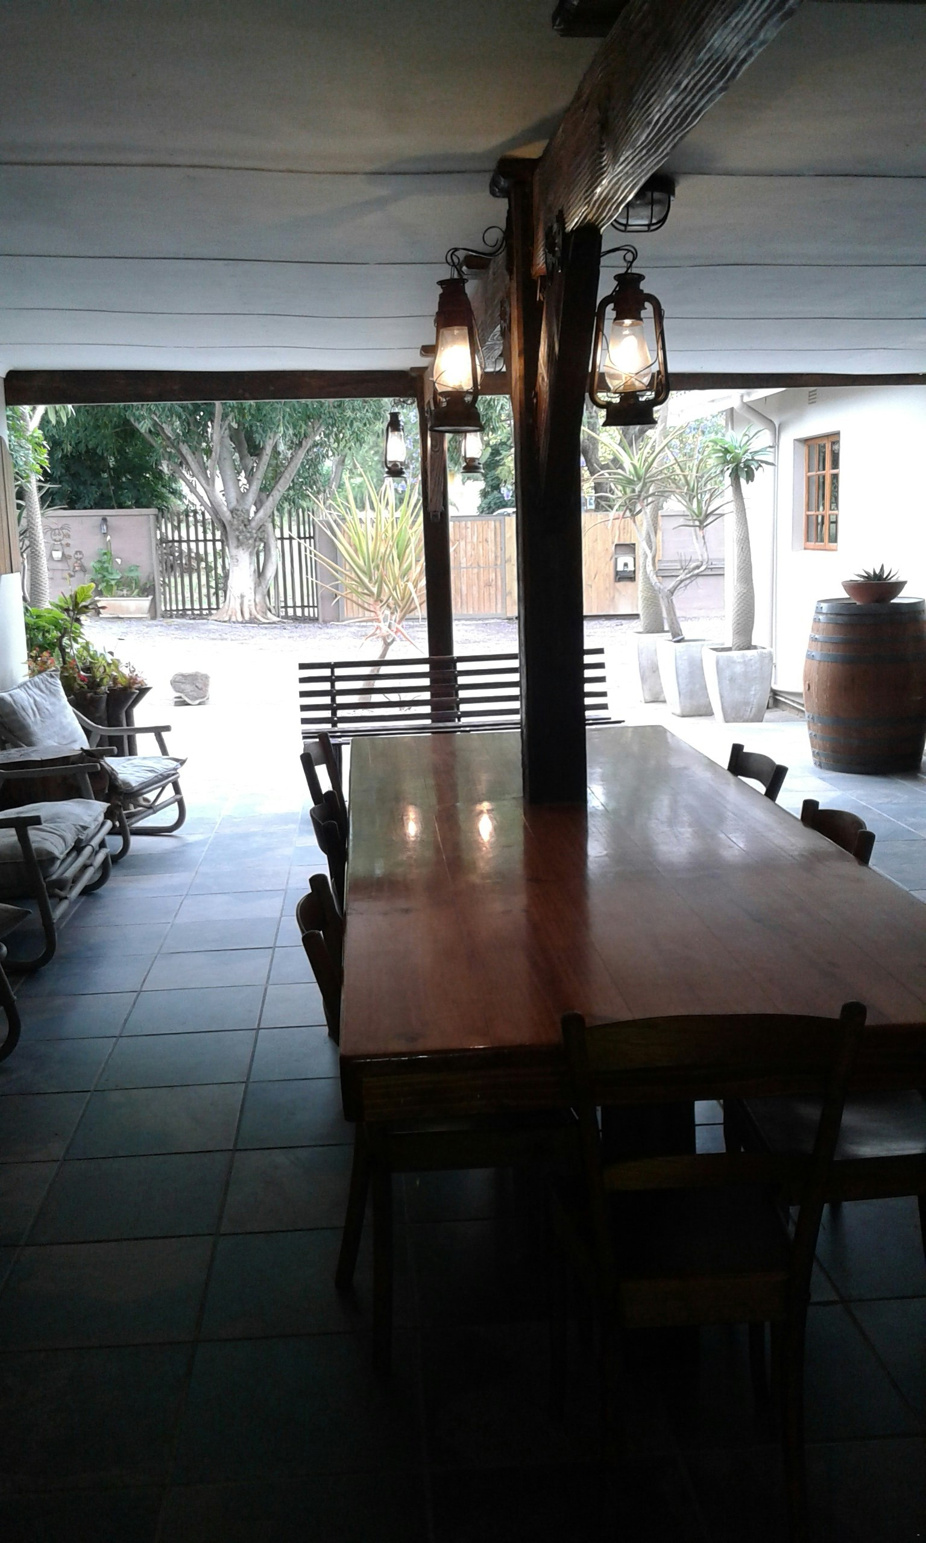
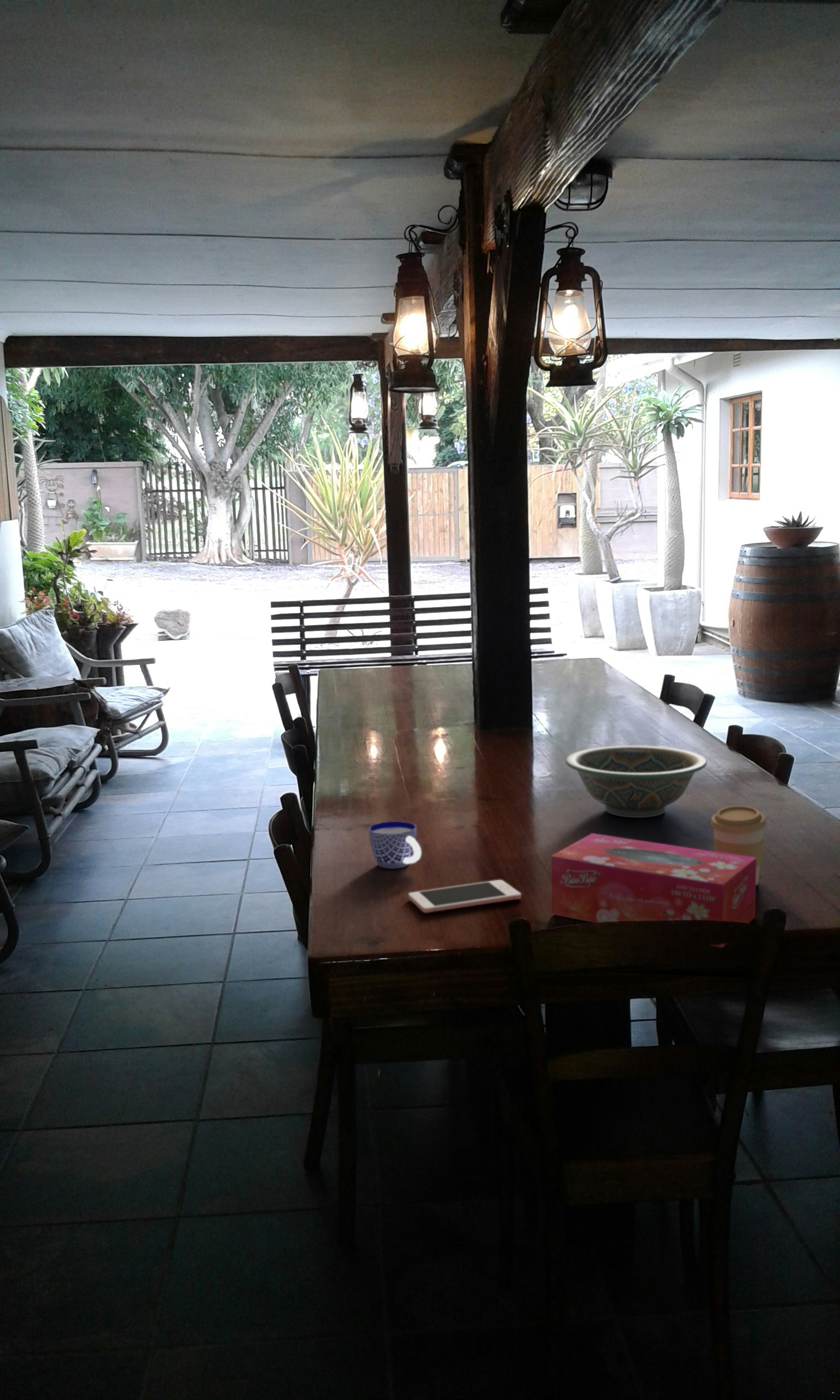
+ tissue box [550,833,756,948]
+ cell phone [408,879,522,913]
+ cup [368,821,422,870]
+ coffee cup [710,805,767,886]
+ decorative bowl [565,745,707,818]
